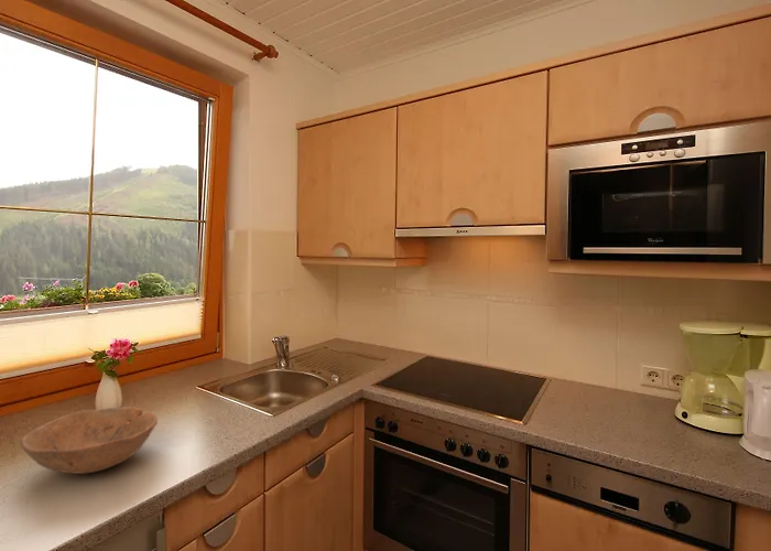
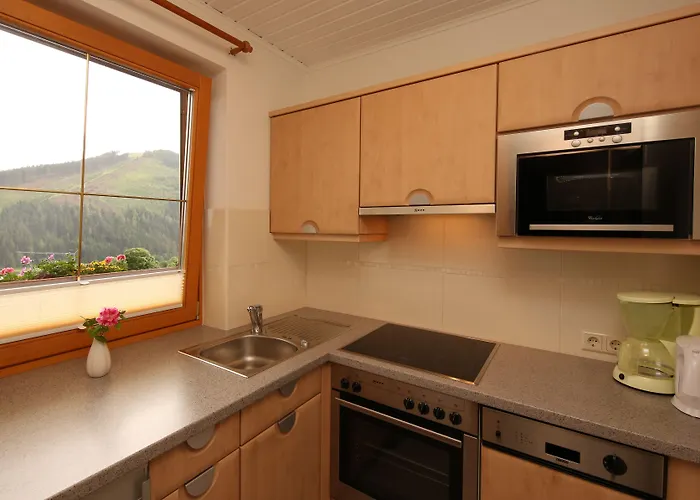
- bowl [20,406,159,475]
